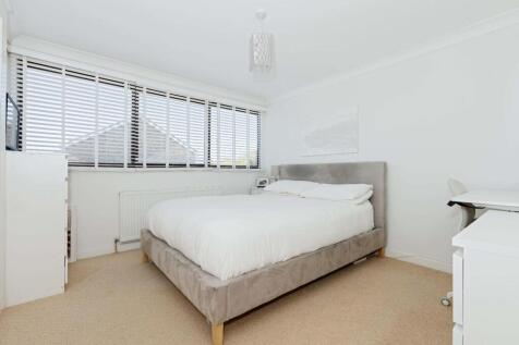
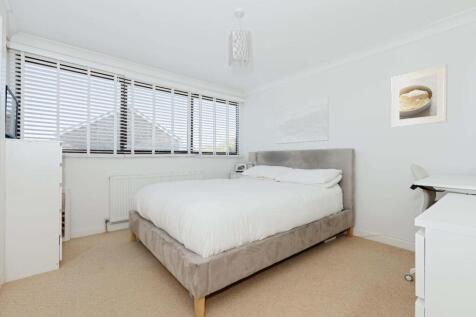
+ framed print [390,63,448,128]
